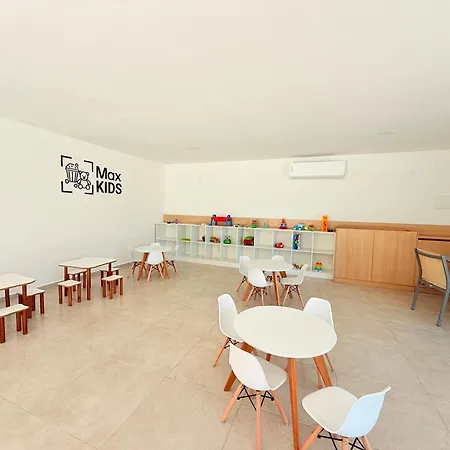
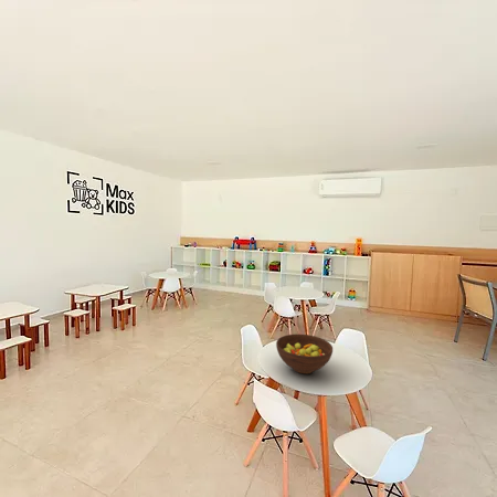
+ fruit bowl [275,334,334,374]
